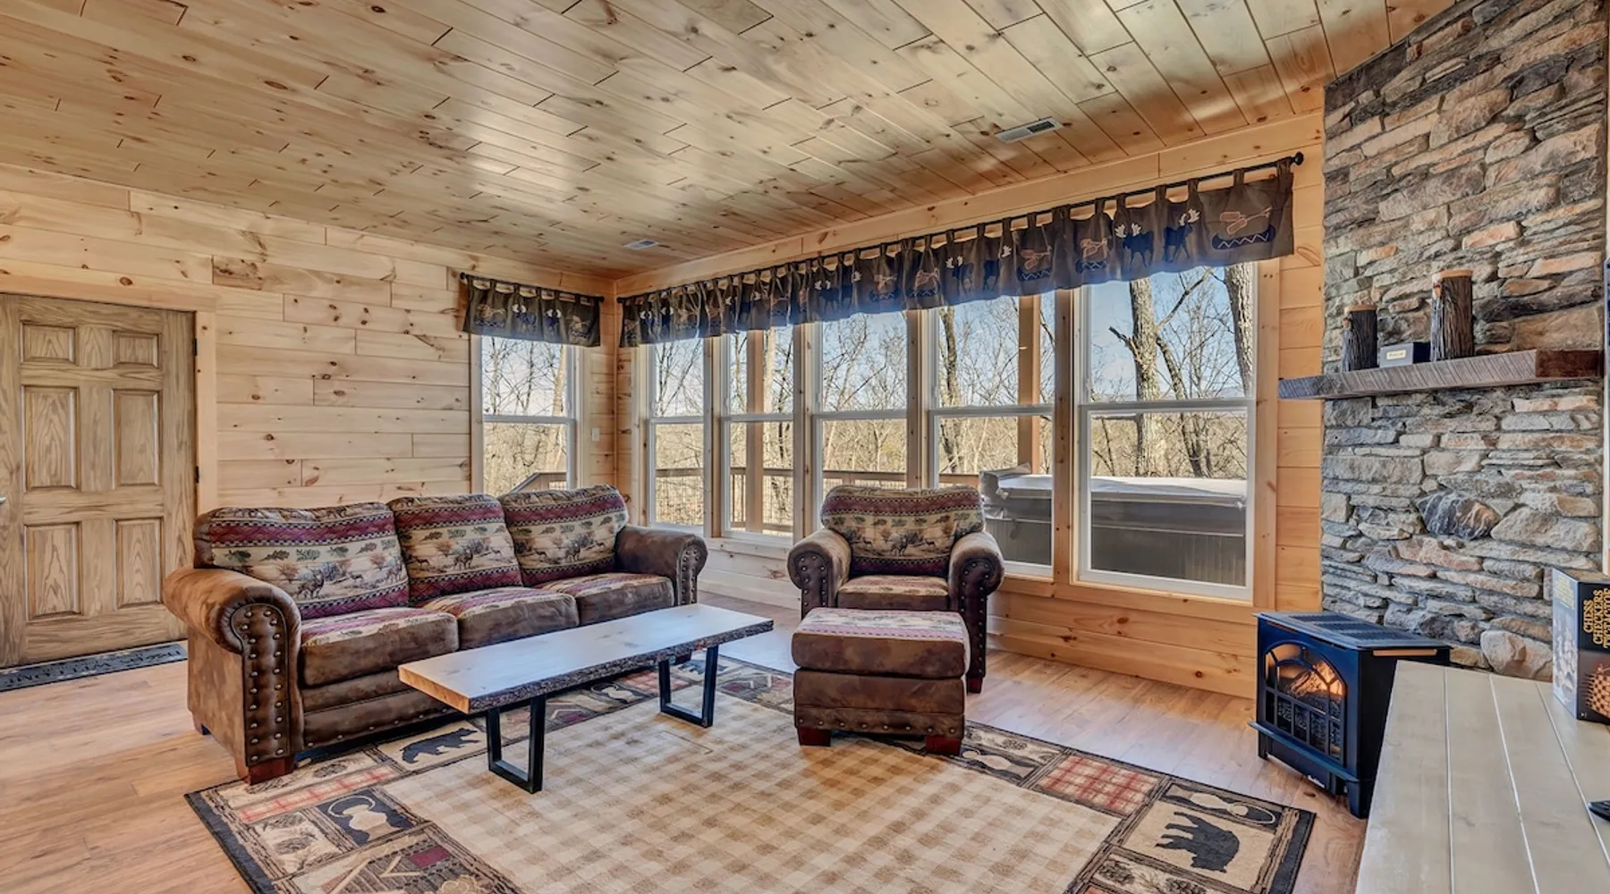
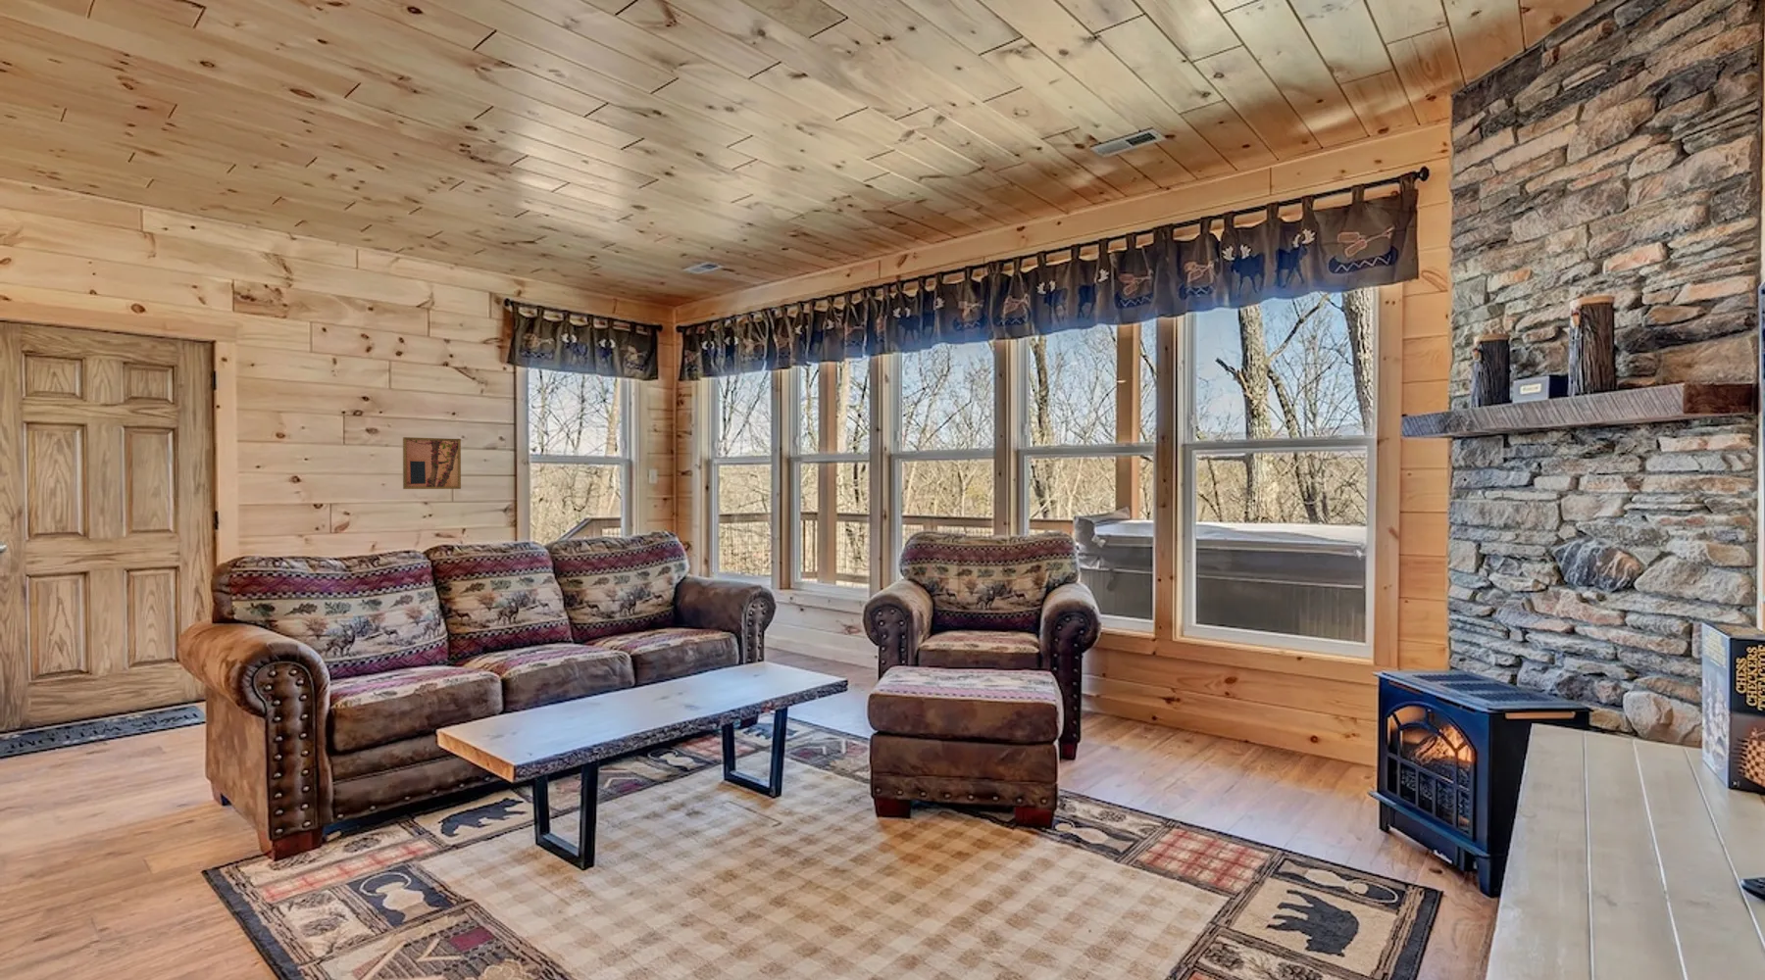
+ wall art [402,436,462,490]
